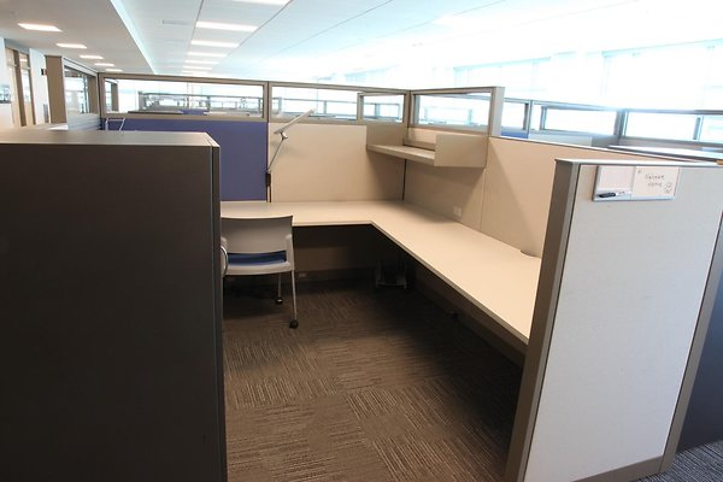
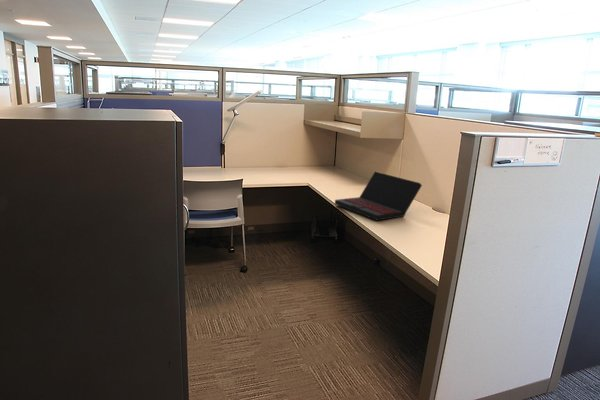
+ laptop [334,171,423,222]
